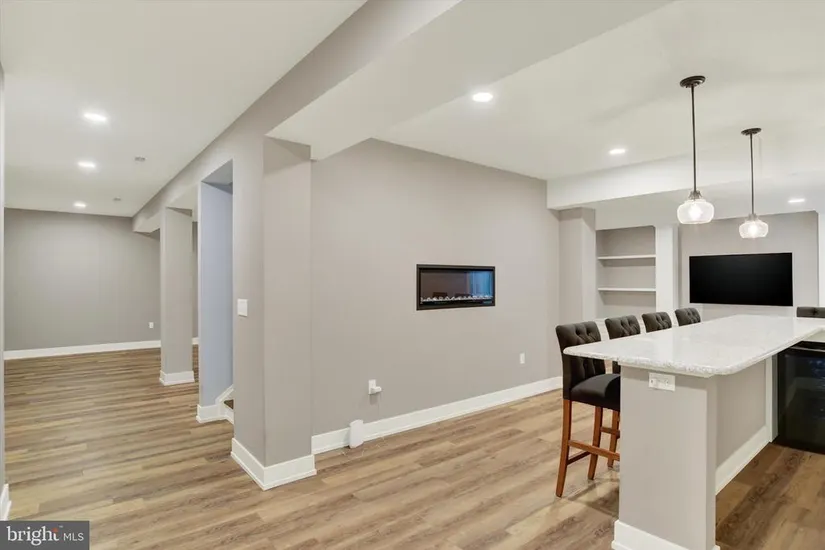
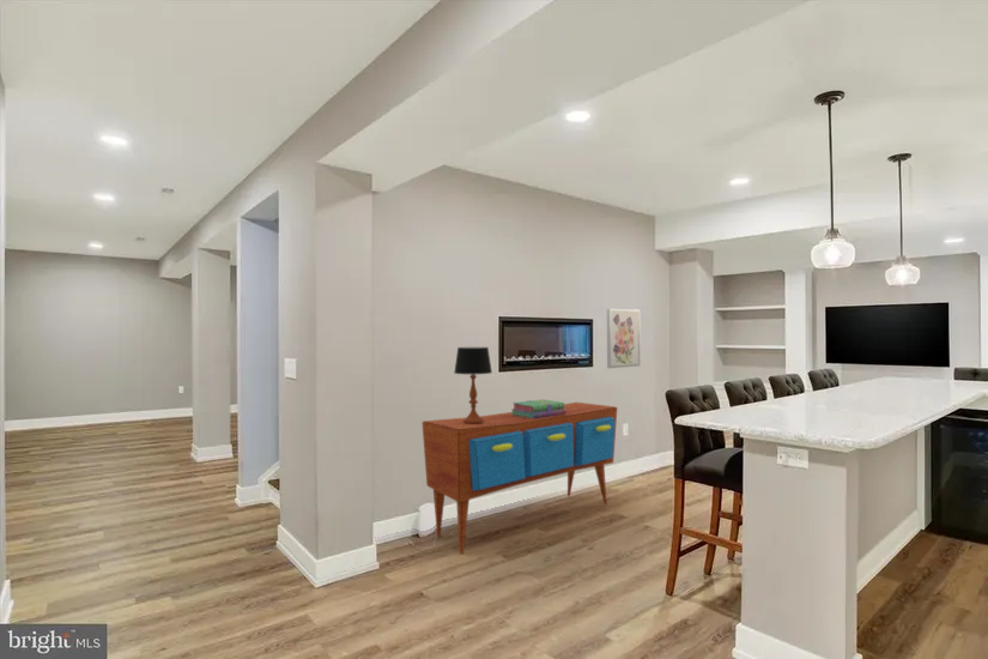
+ table lamp [453,346,493,424]
+ sideboard [422,401,618,556]
+ wall art [606,308,641,369]
+ stack of books [511,398,566,418]
